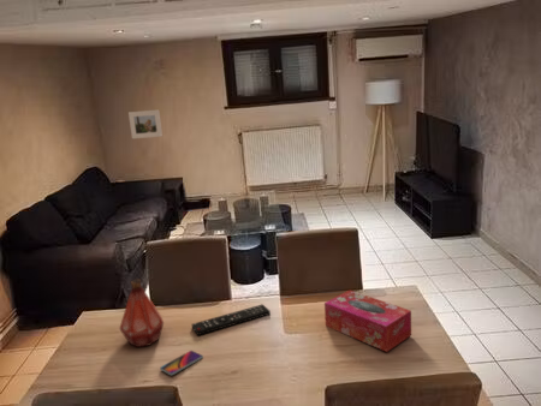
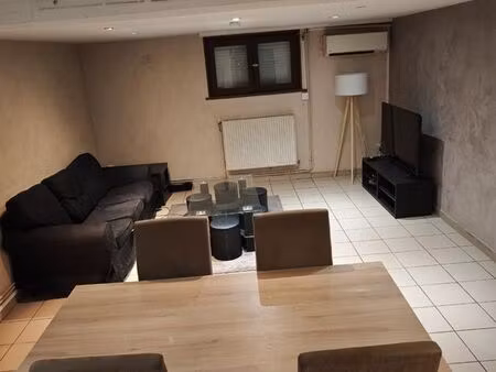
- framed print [127,109,164,139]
- bottle [118,277,165,348]
- tissue box [323,289,412,353]
- remote control [191,303,272,336]
- smartphone [159,350,204,376]
